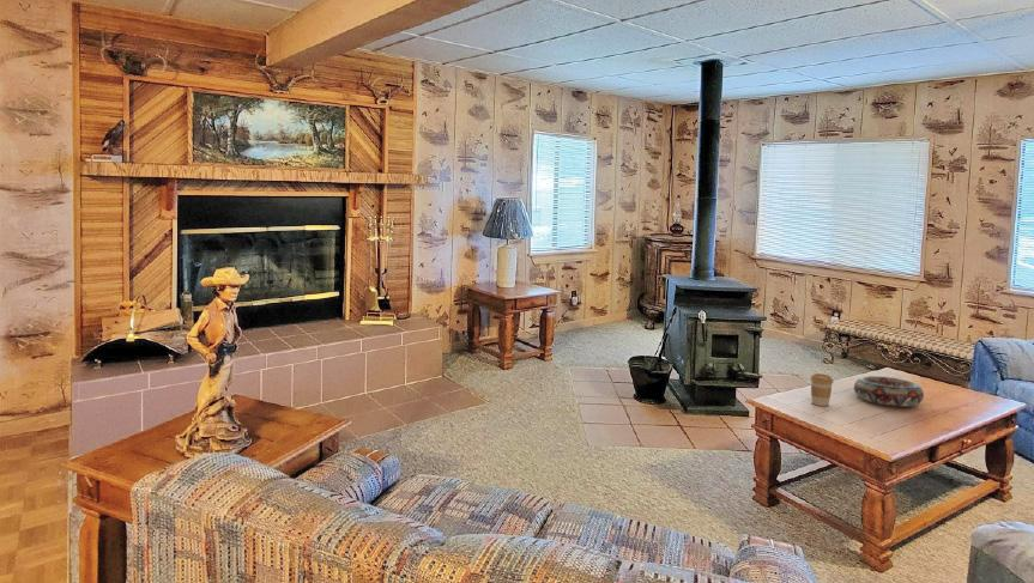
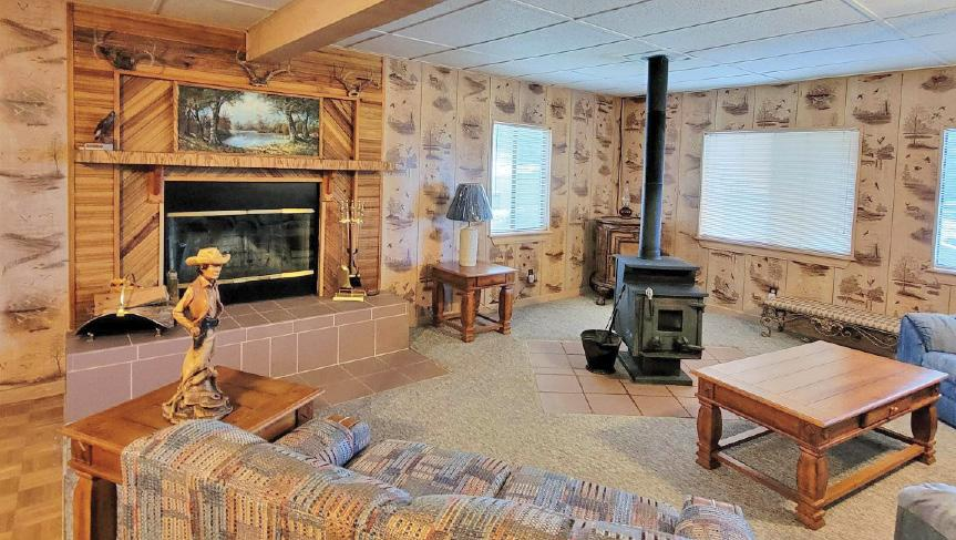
- coffee cup [809,372,835,407]
- decorative bowl [853,375,925,407]
